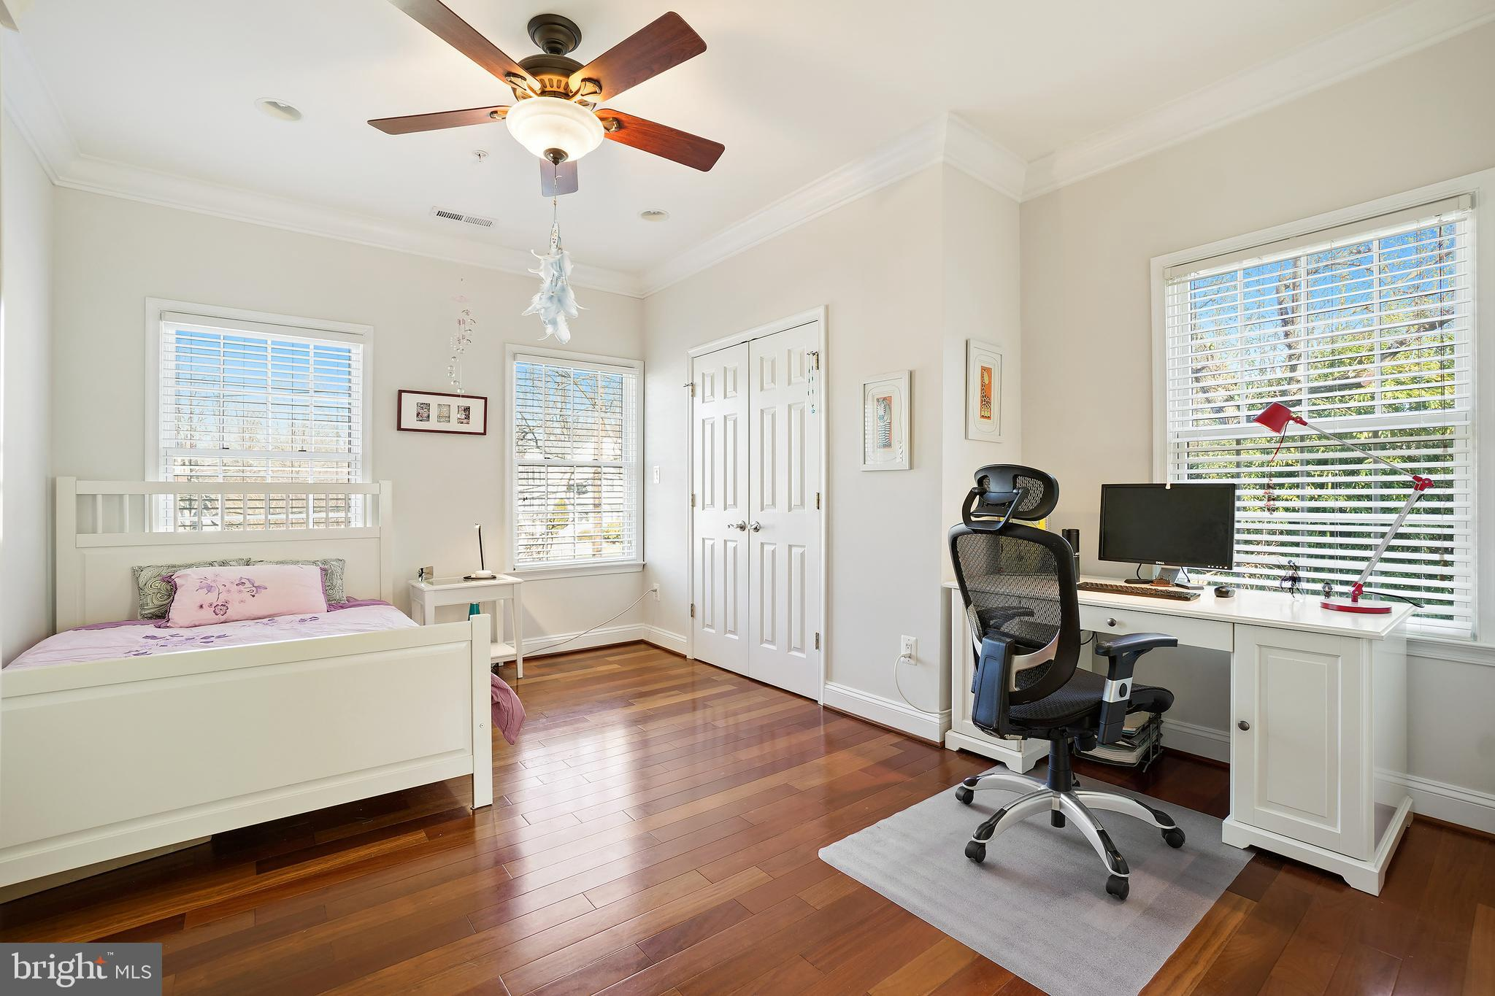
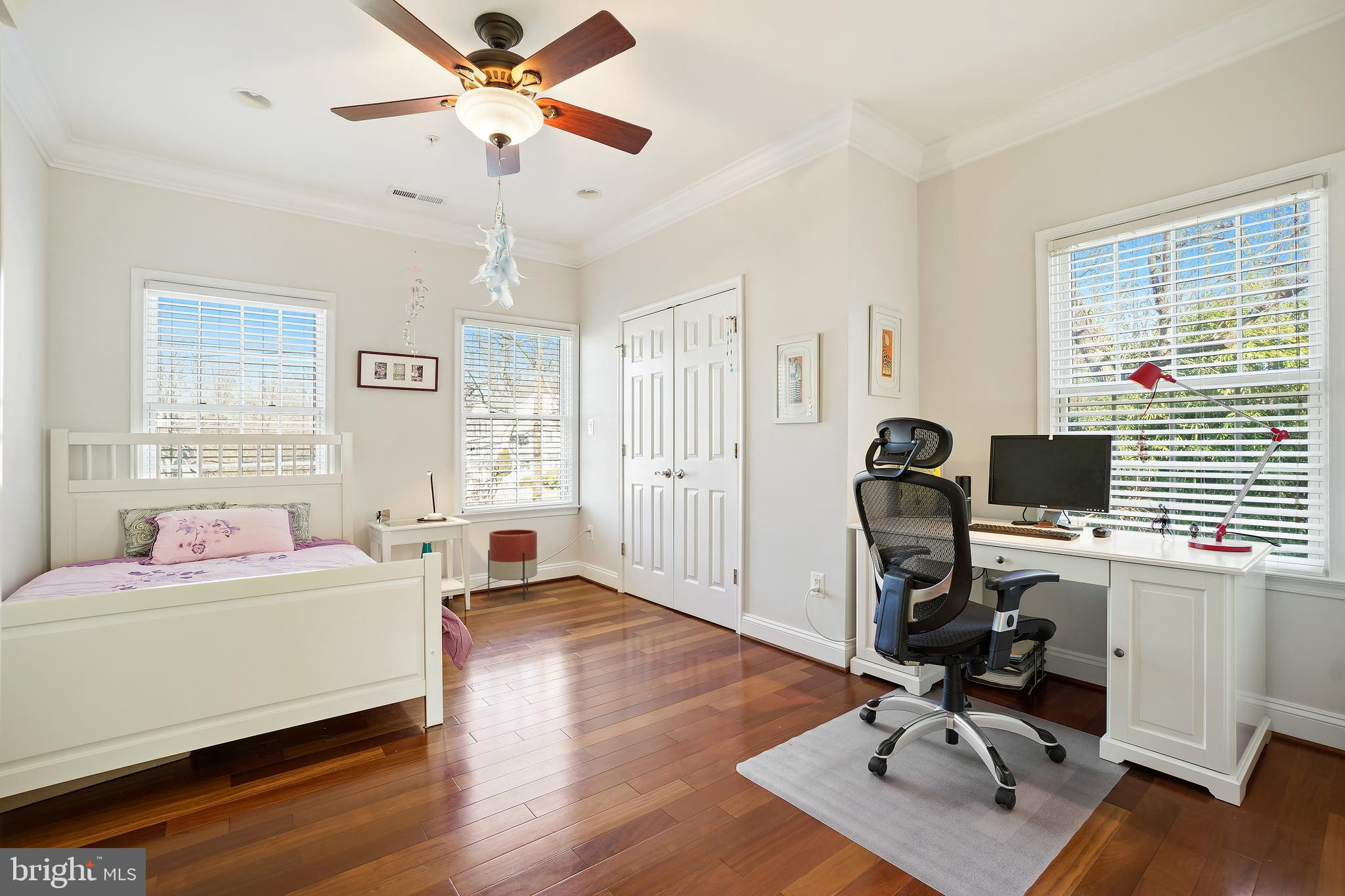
+ planter [487,529,538,601]
